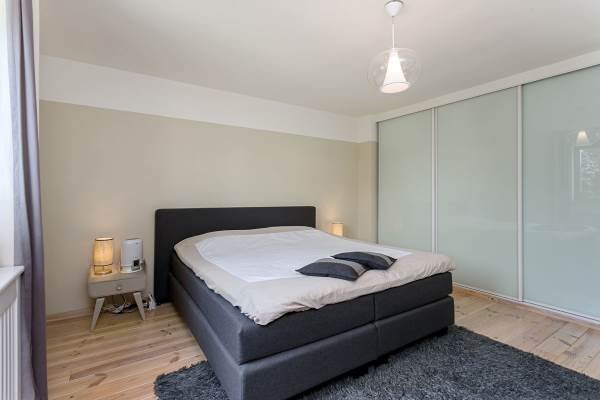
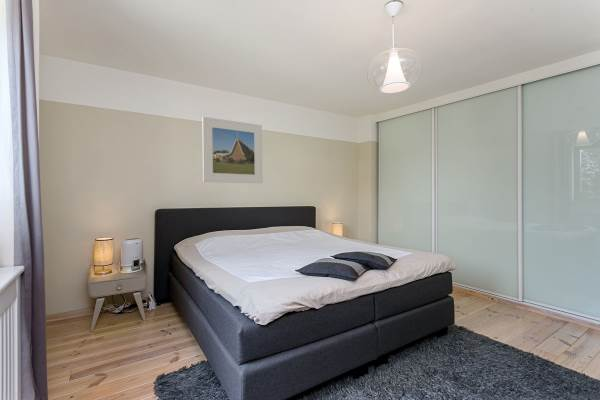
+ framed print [201,116,264,184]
